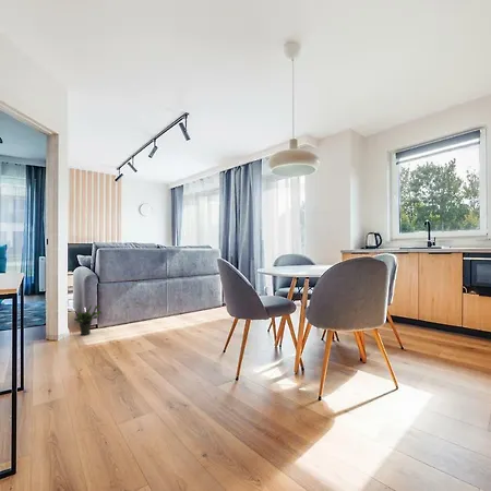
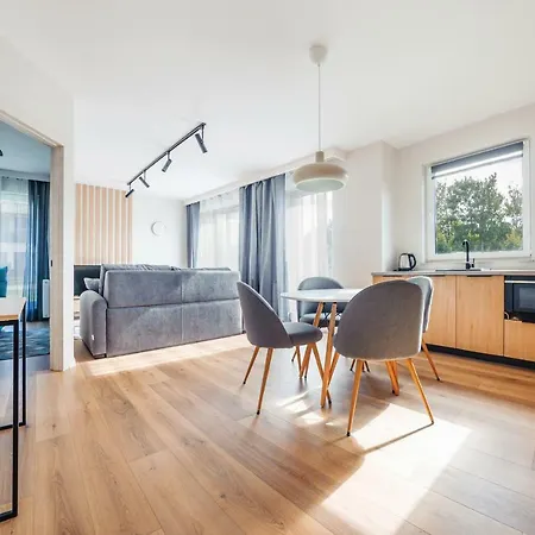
- potted plant [73,303,103,336]
